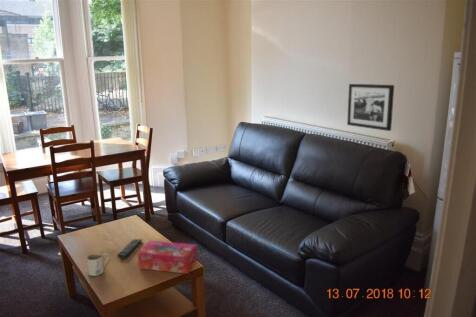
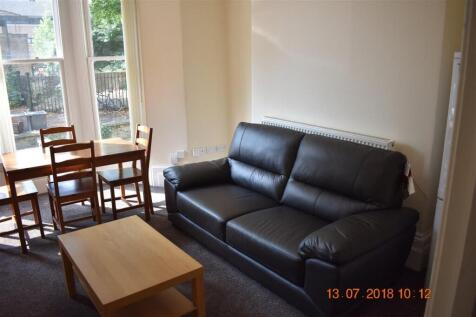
- remote control [116,238,143,259]
- picture frame [346,83,395,132]
- mug [86,252,110,277]
- tissue box [137,240,198,275]
